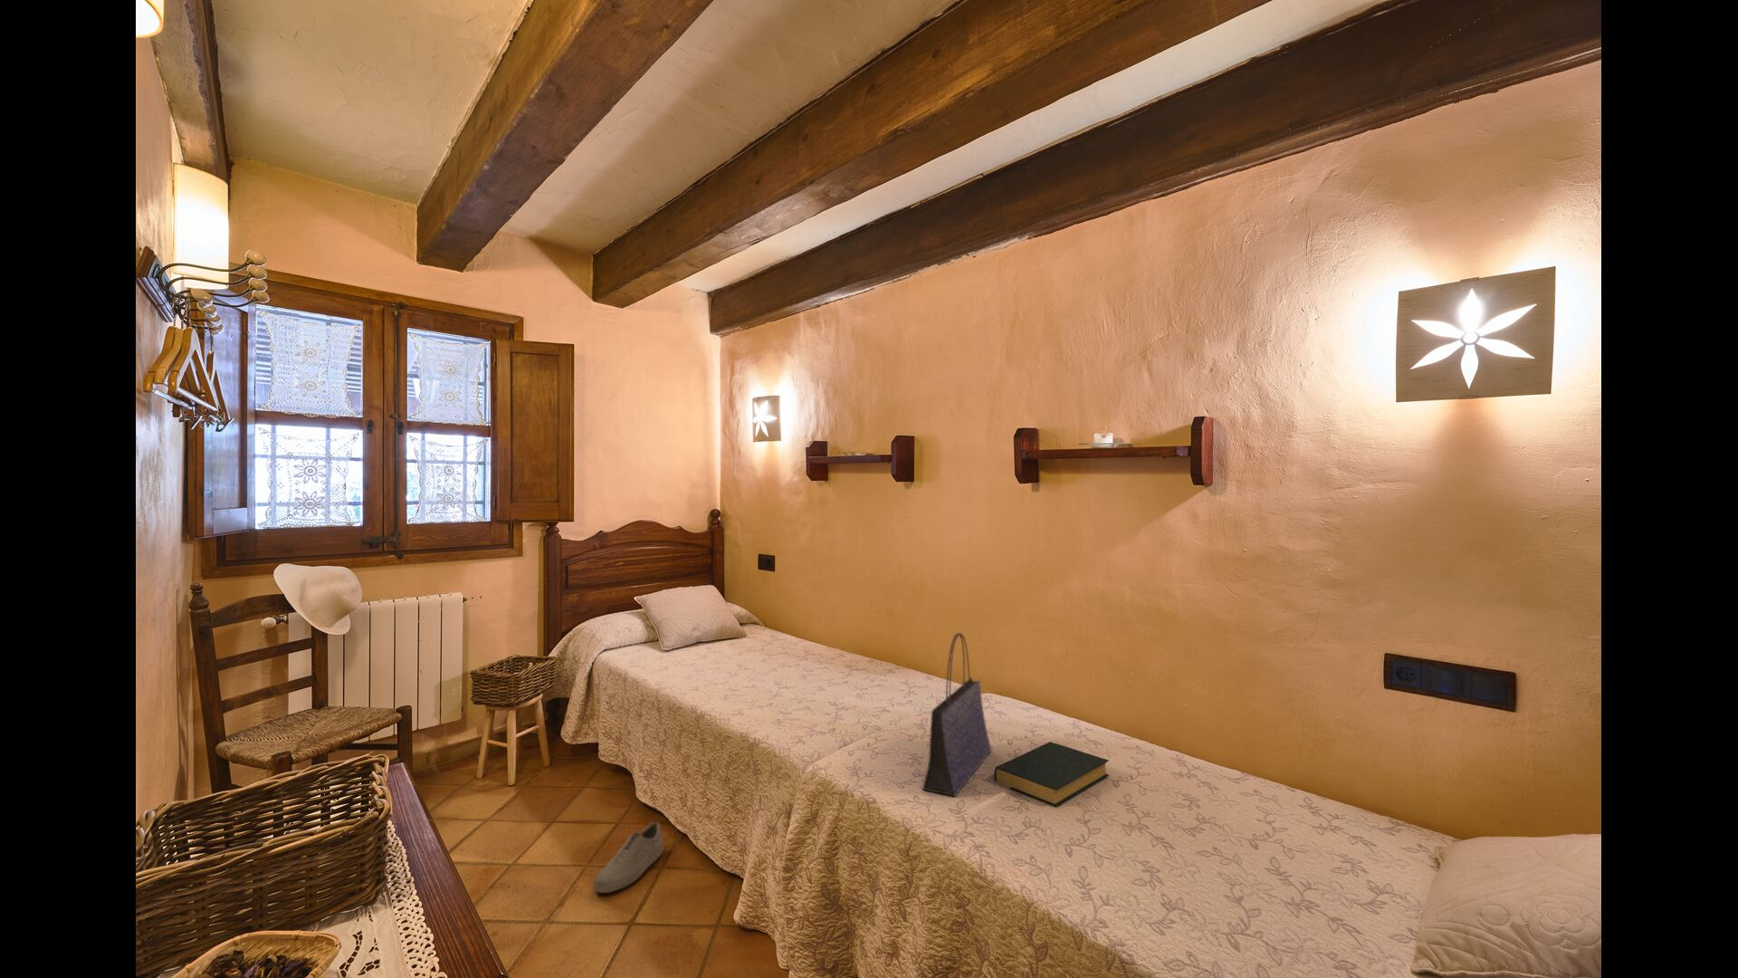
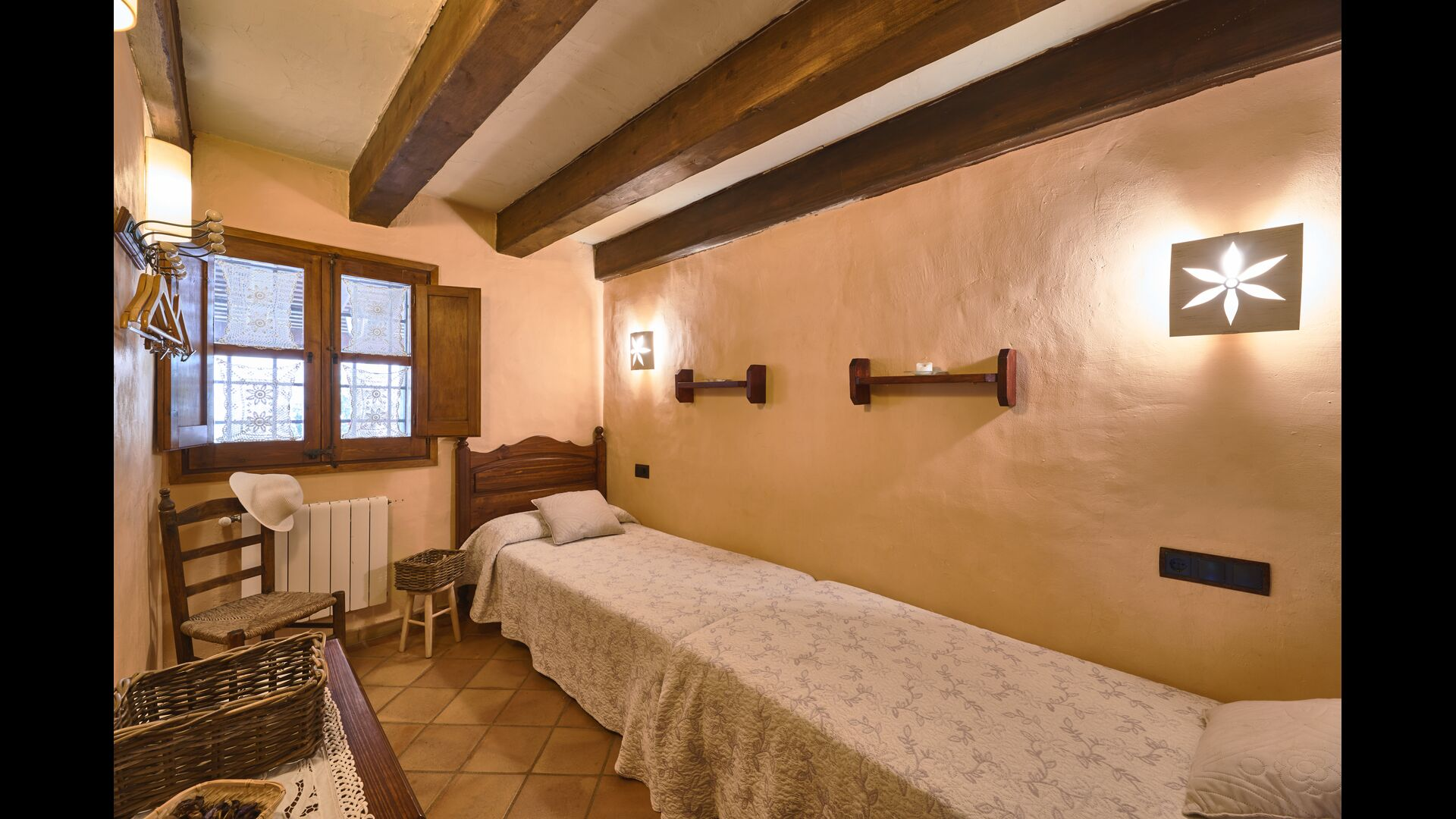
- shoe [592,822,665,893]
- tote bag [922,632,992,798]
- hardback book [994,740,1110,807]
